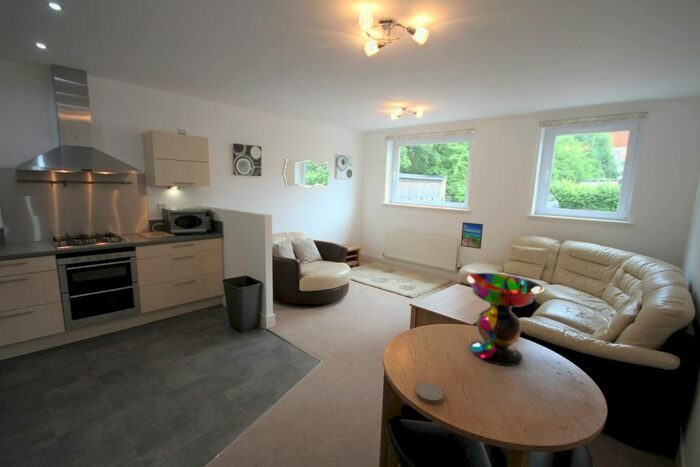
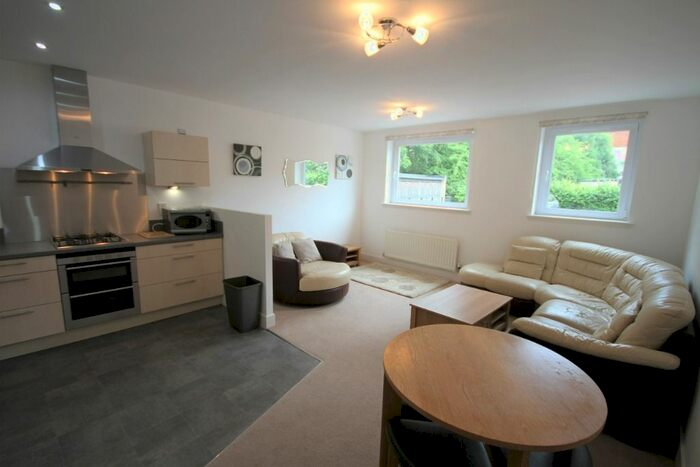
- coaster [415,382,445,405]
- decorative bowl [464,272,546,367]
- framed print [460,221,484,250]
